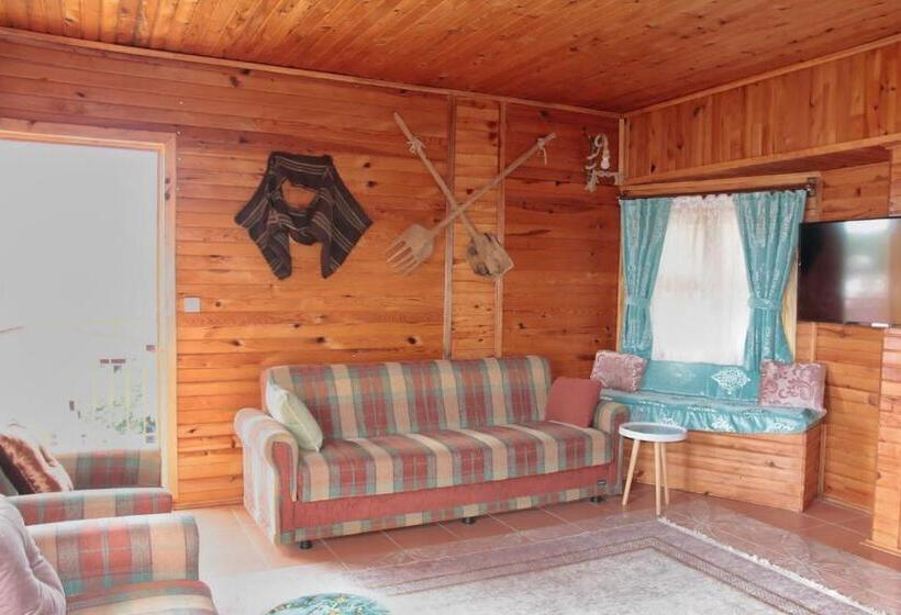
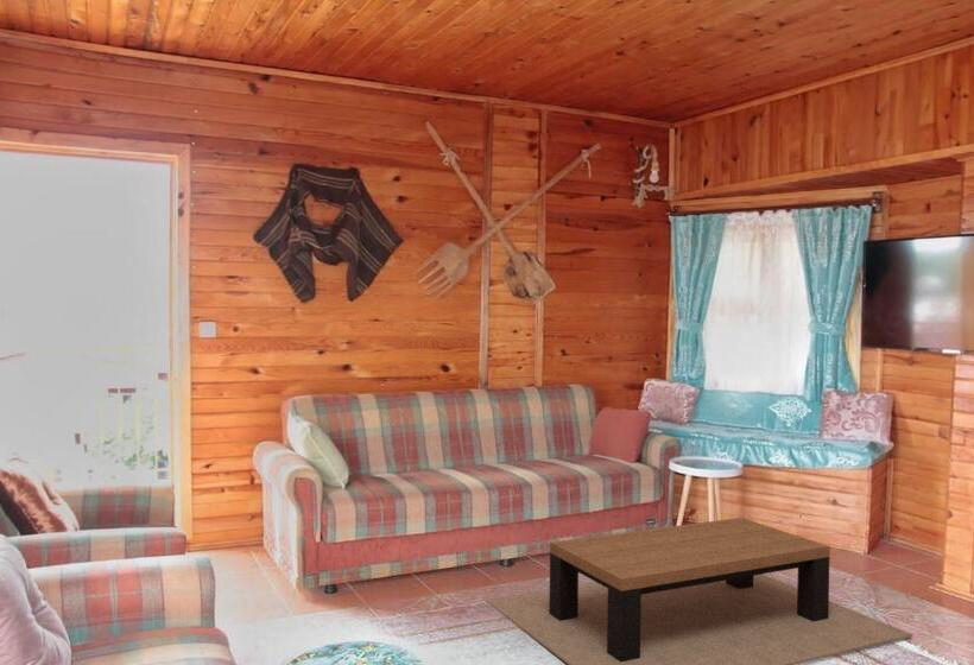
+ coffee table [485,517,913,665]
